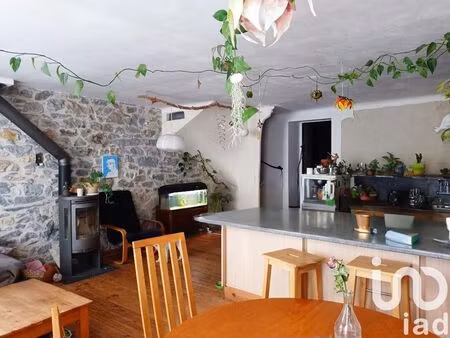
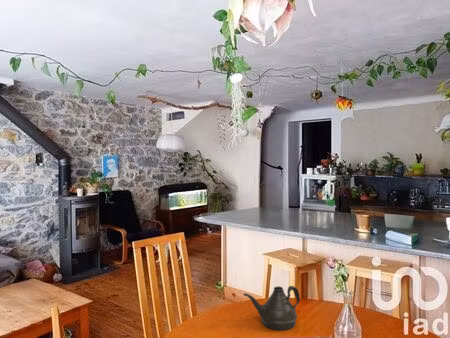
+ teapot [242,285,301,331]
